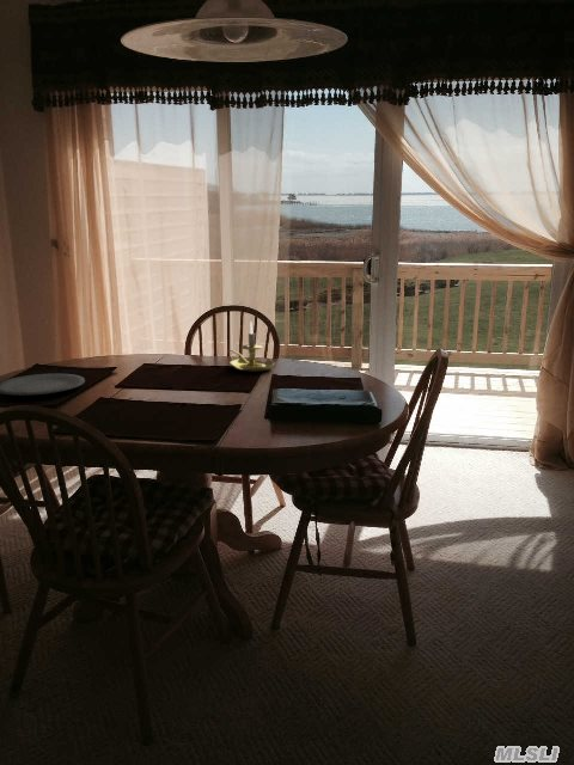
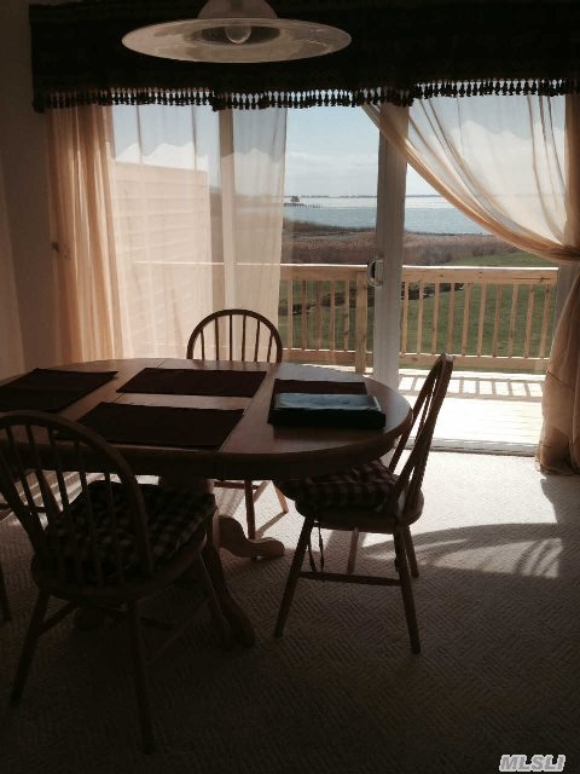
- plate [0,373,86,397]
- candle holder [226,320,275,373]
